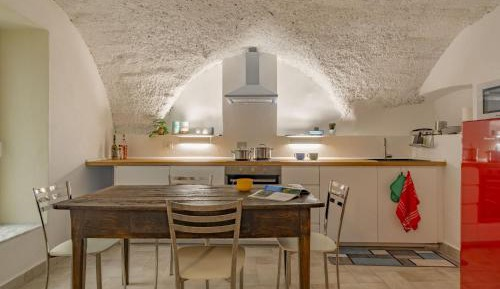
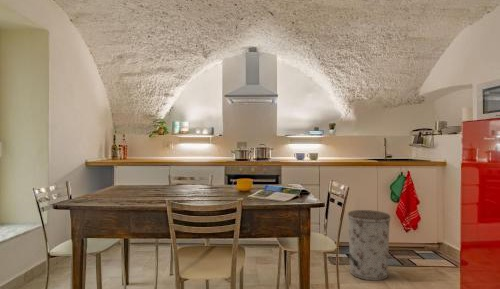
+ trash can [347,209,391,281]
